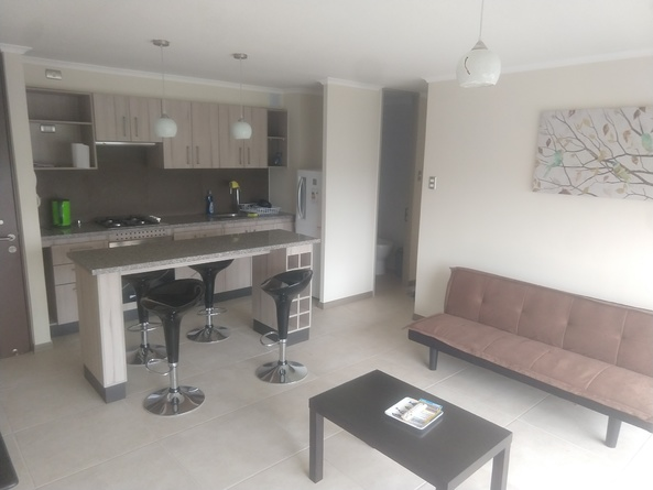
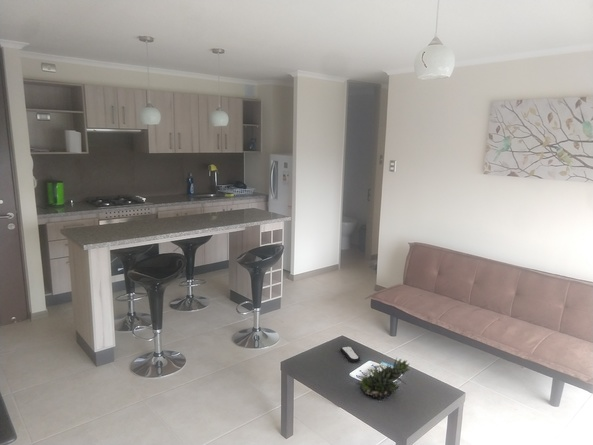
+ succulent plant [359,357,411,400]
+ remote control [340,345,361,363]
